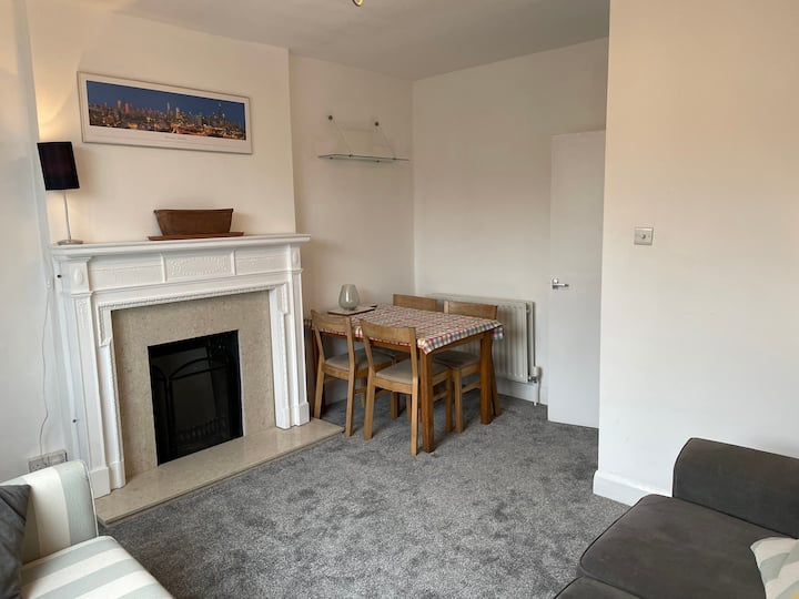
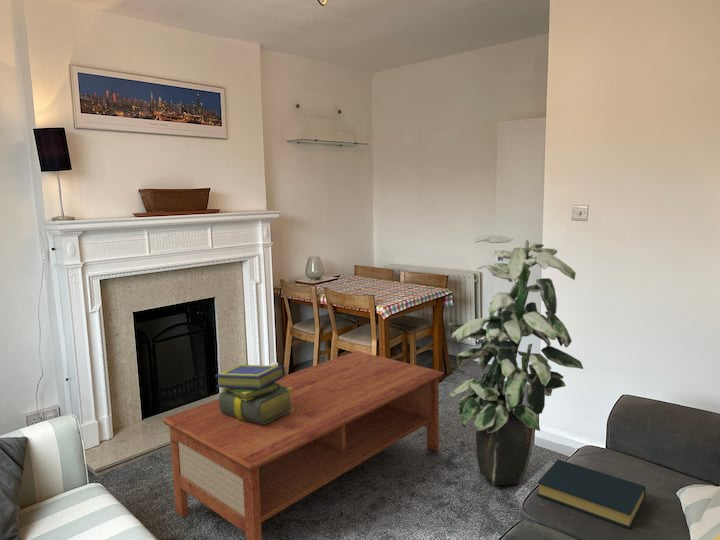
+ stack of books [214,363,294,424]
+ hardback book [536,458,647,530]
+ coffee table [161,350,445,540]
+ indoor plant [447,234,584,486]
